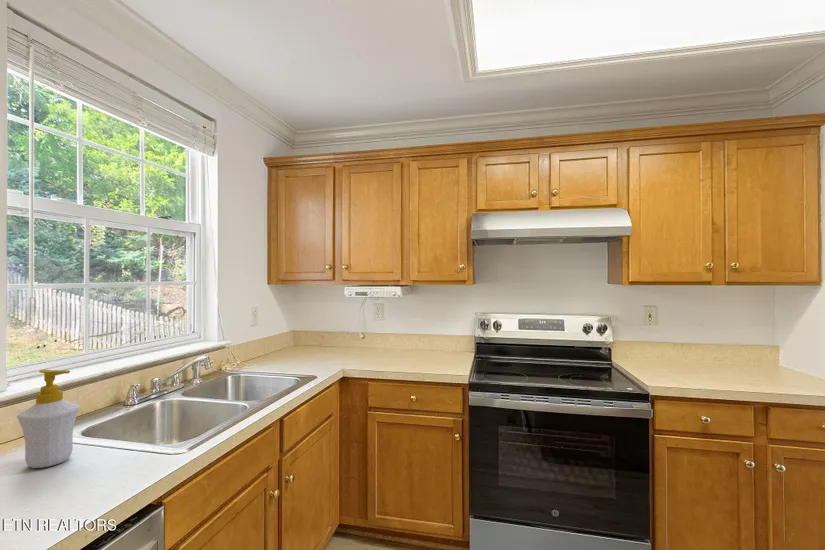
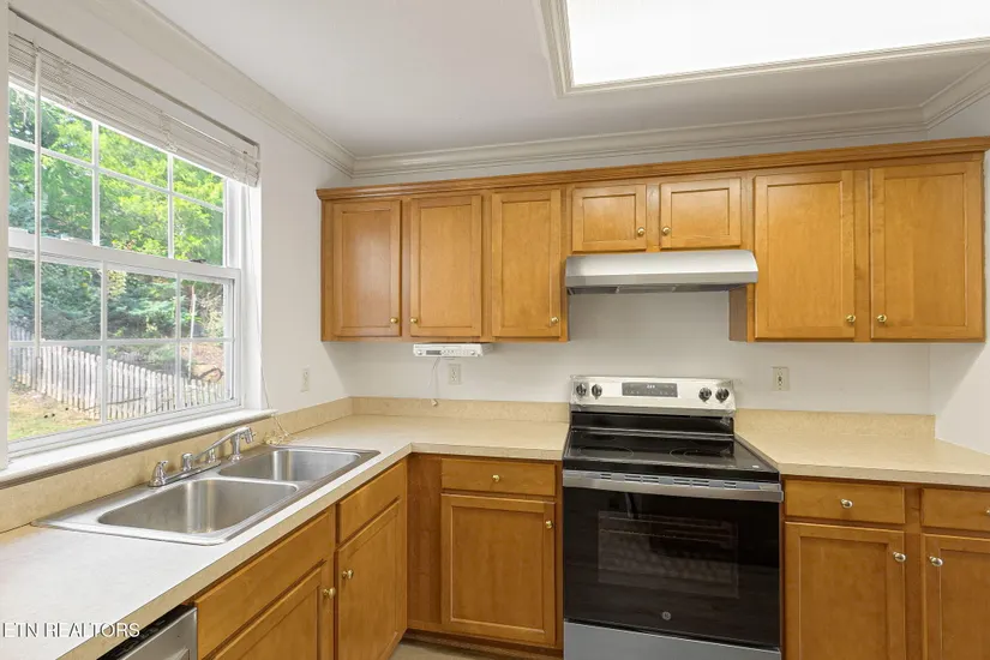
- soap bottle [16,369,81,469]
